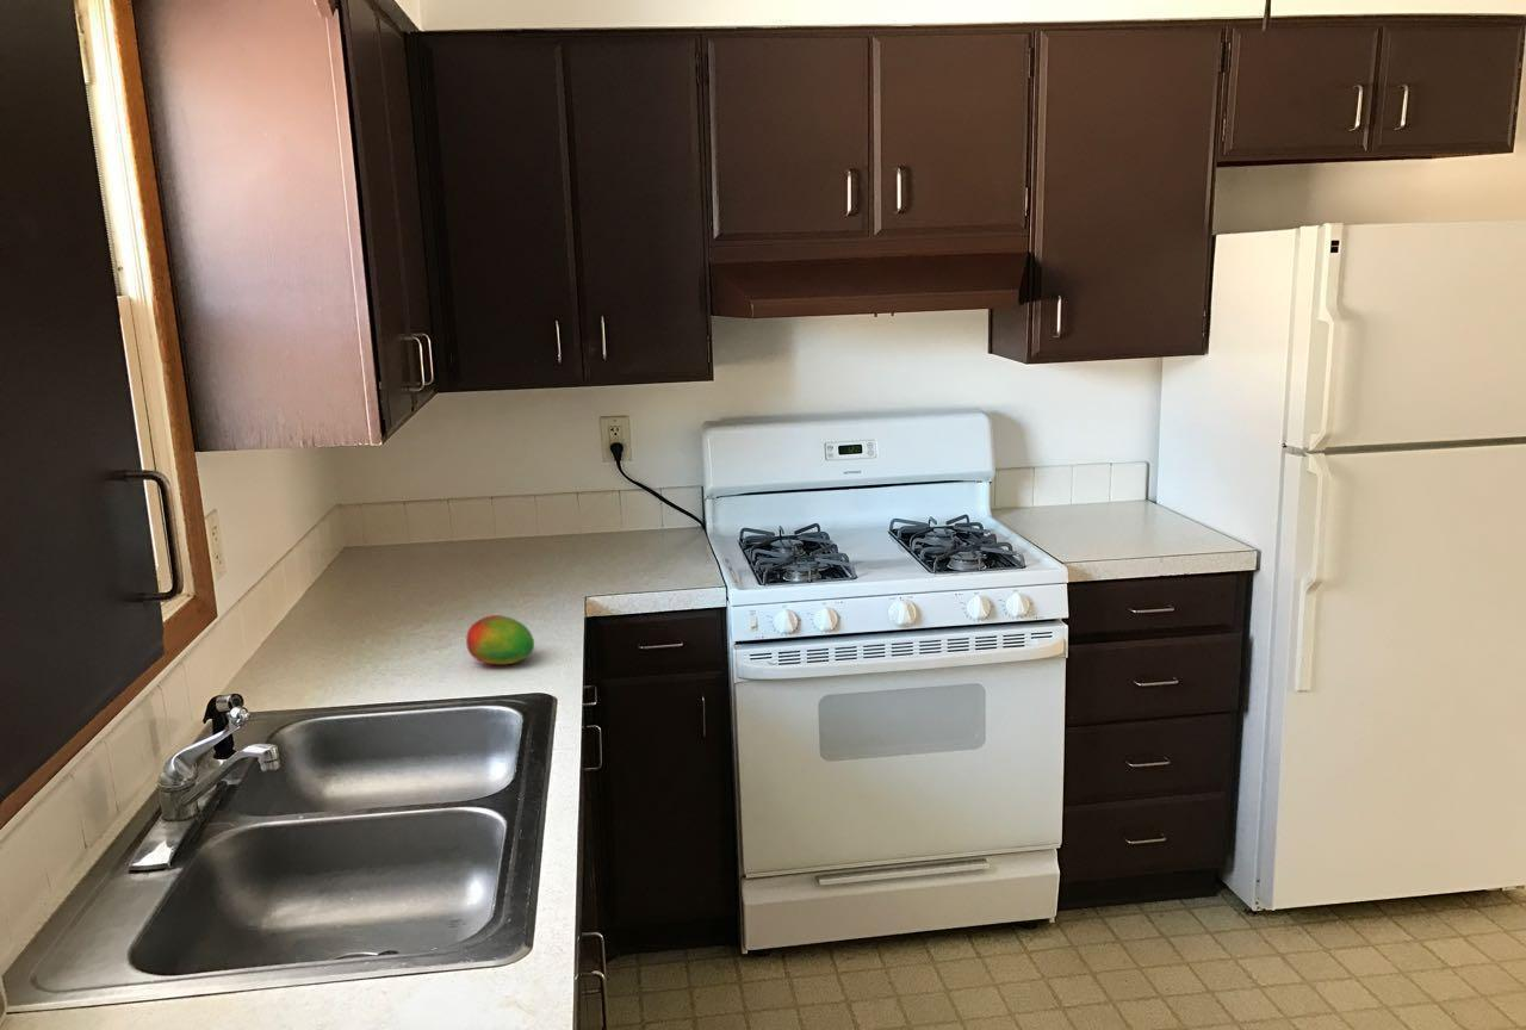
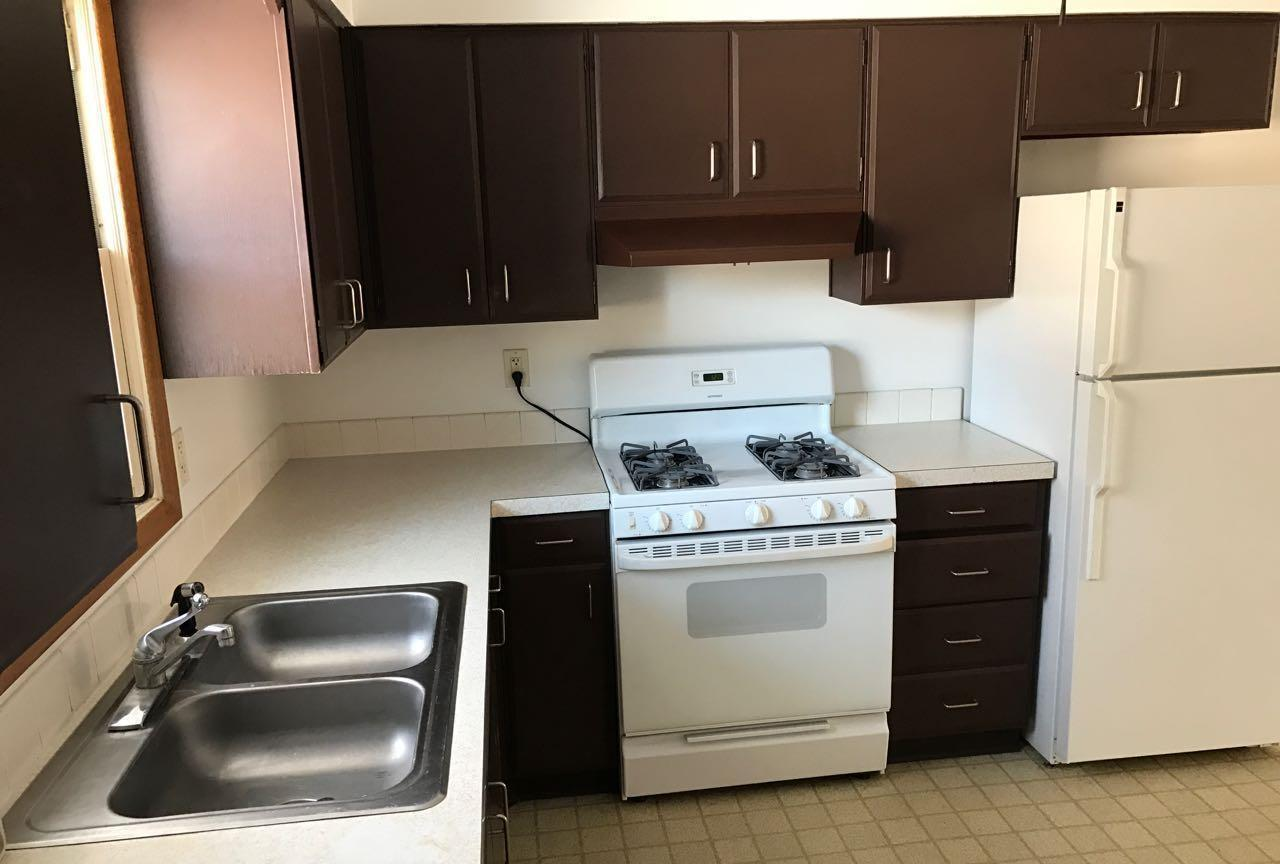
- fruit [465,614,535,666]
